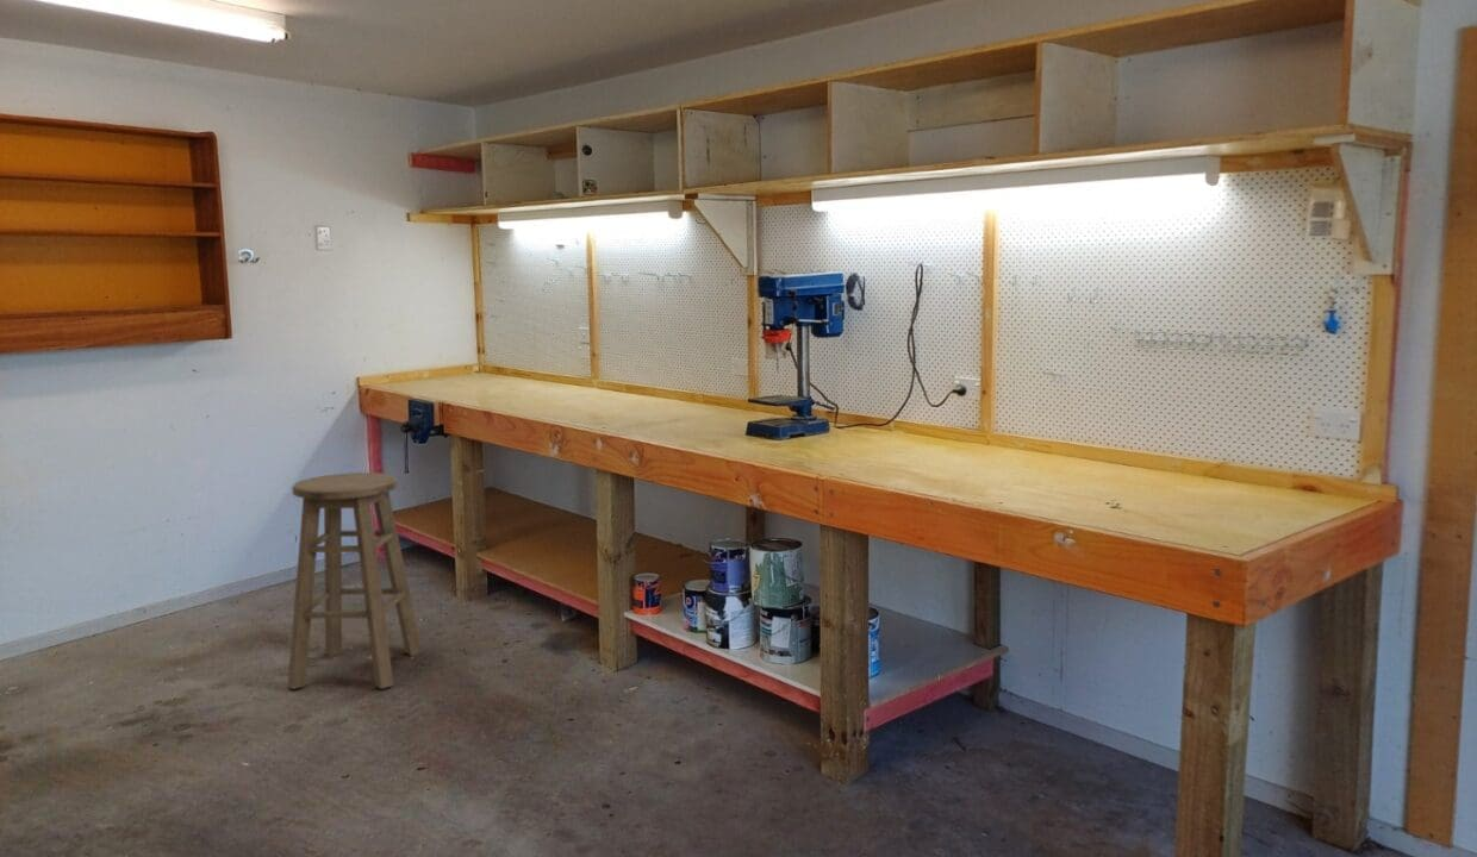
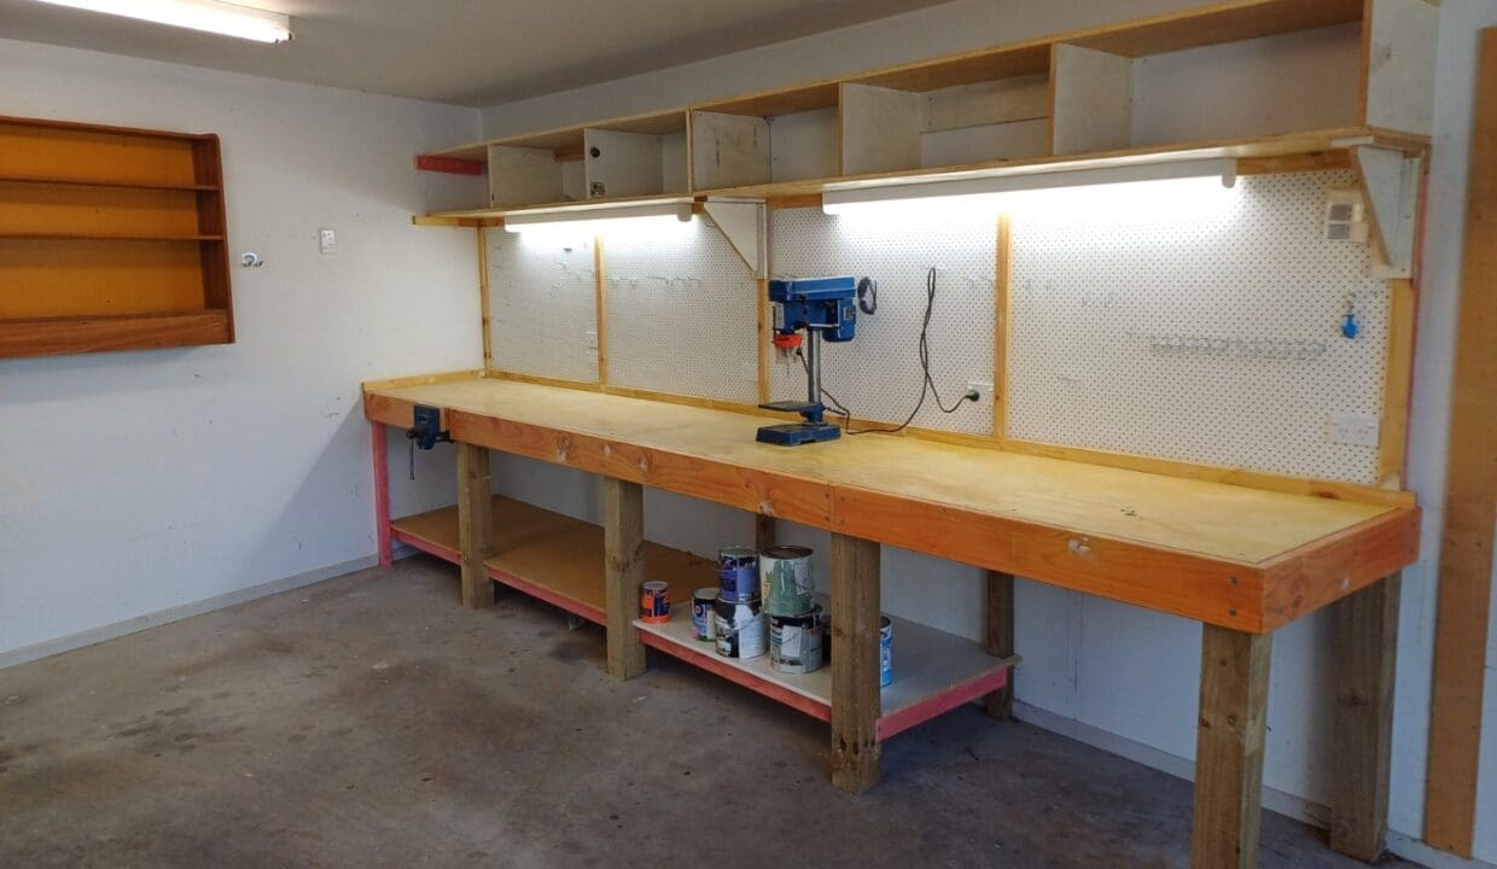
- bar stool [287,471,423,690]
